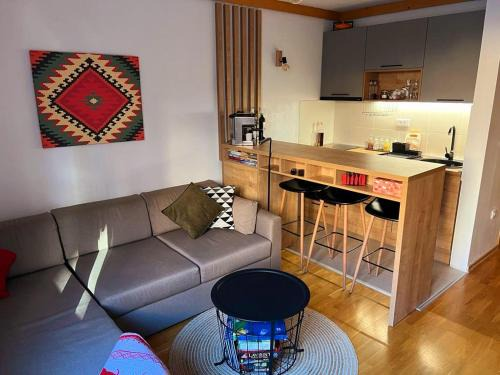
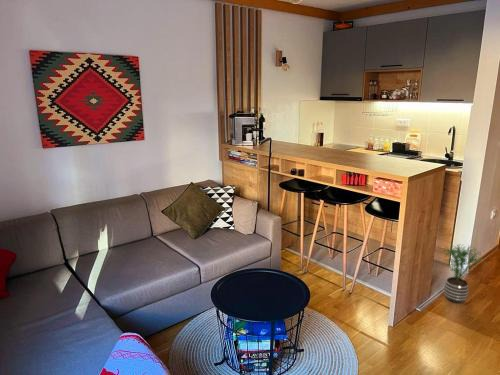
+ potted plant [441,242,489,304]
